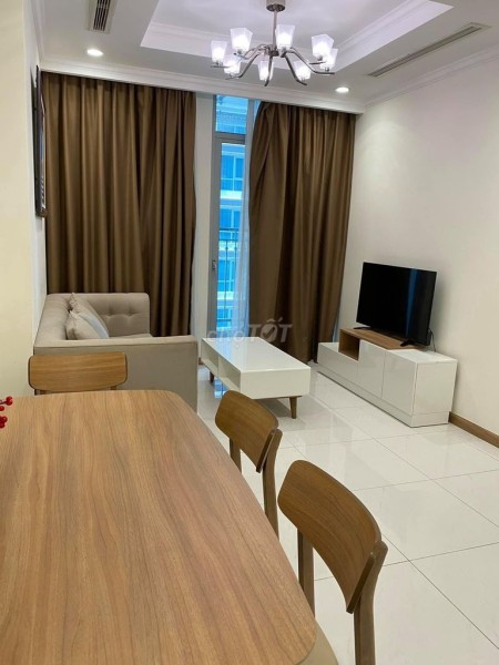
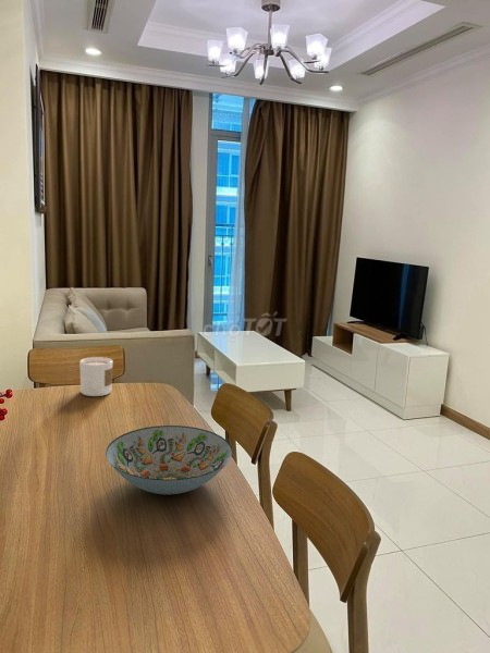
+ decorative bowl [105,424,233,495]
+ candle [78,356,113,397]
